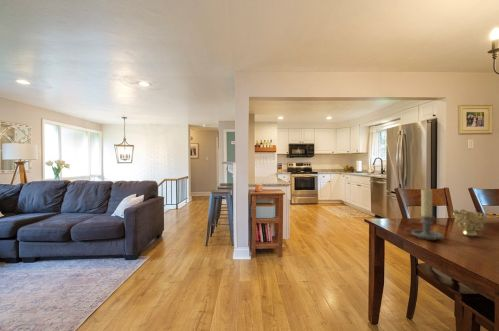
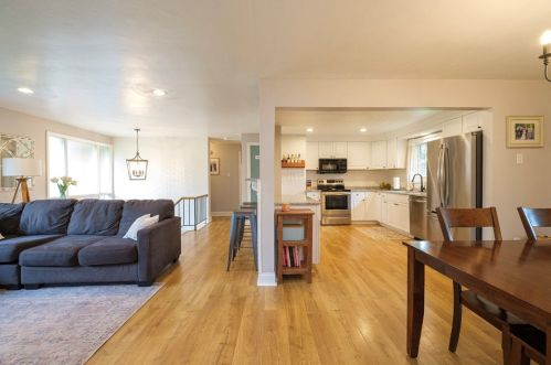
- decorative bowl [452,209,489,237]
- candle holder [404,188,445,241]
